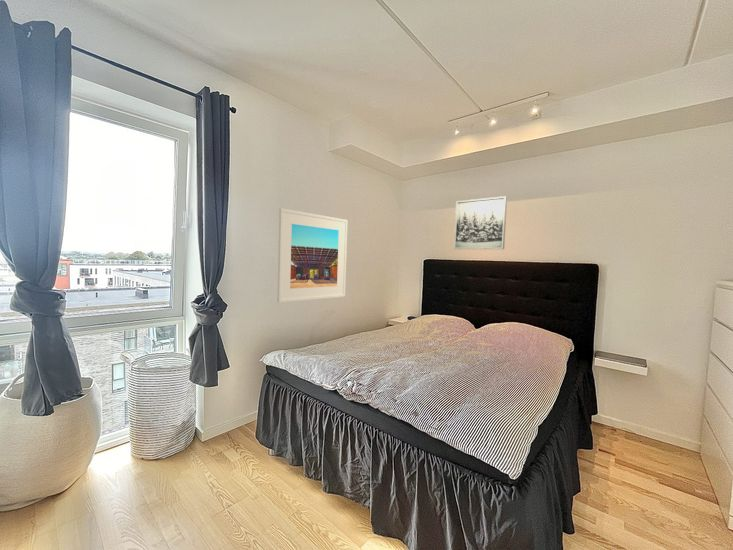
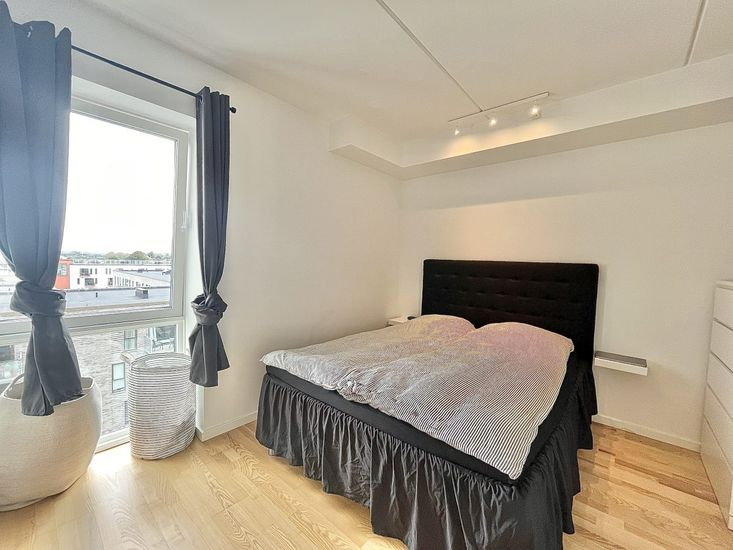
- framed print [276,207,348,304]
- wall art [453,195,508,250]
